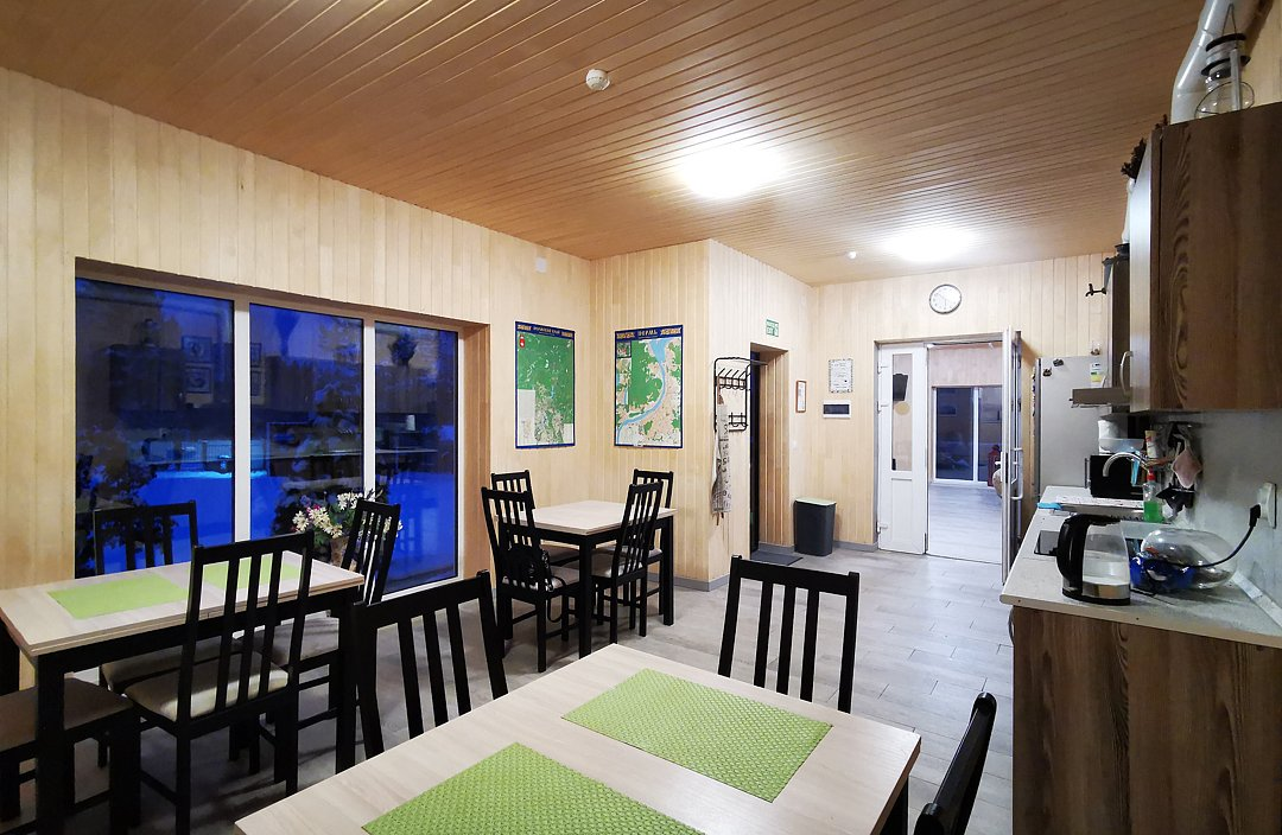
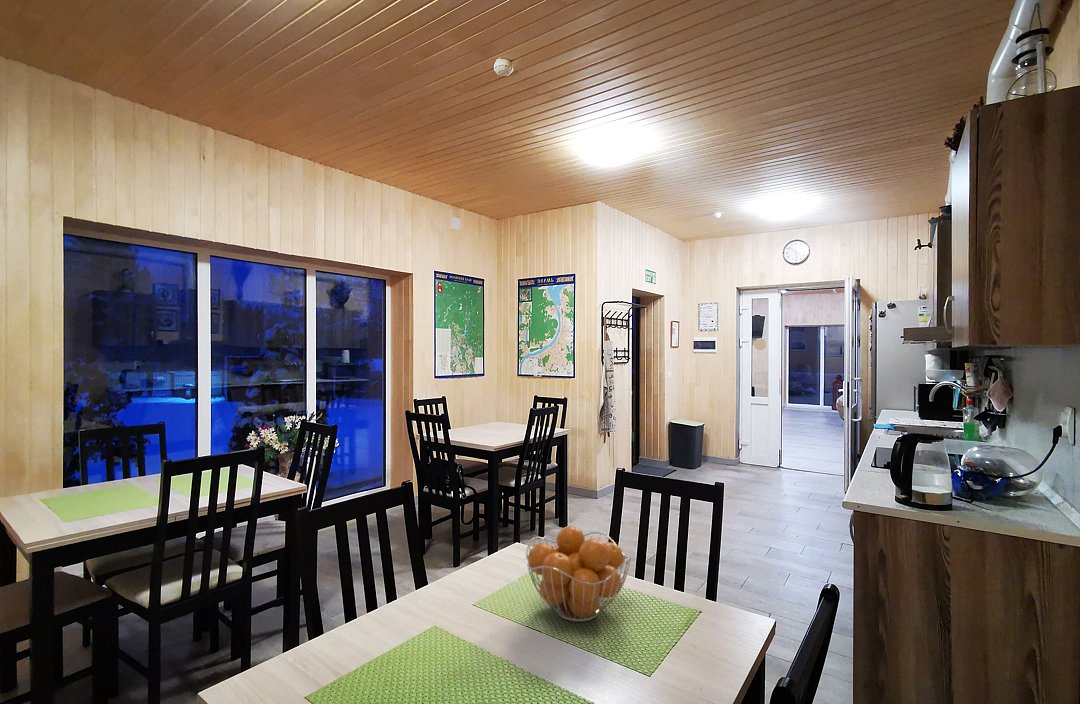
+ fruit basket [525,525,632,623]
